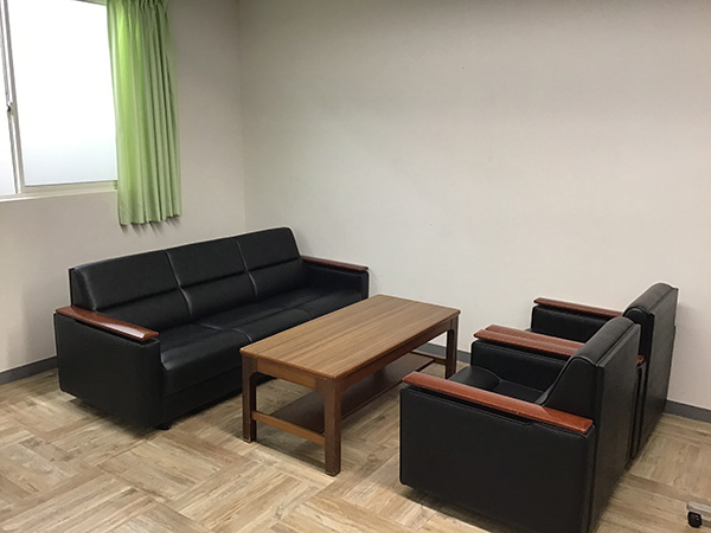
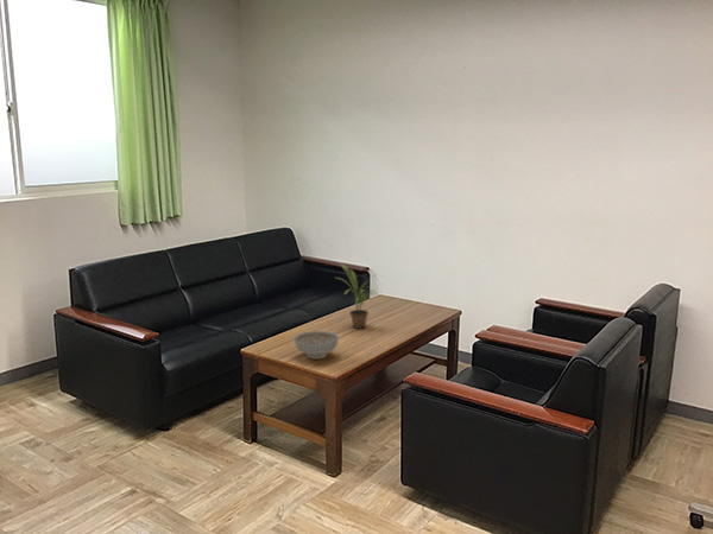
+ potted plant [335,262,380,330]
+ decorative bowl [292,330,340,361]
